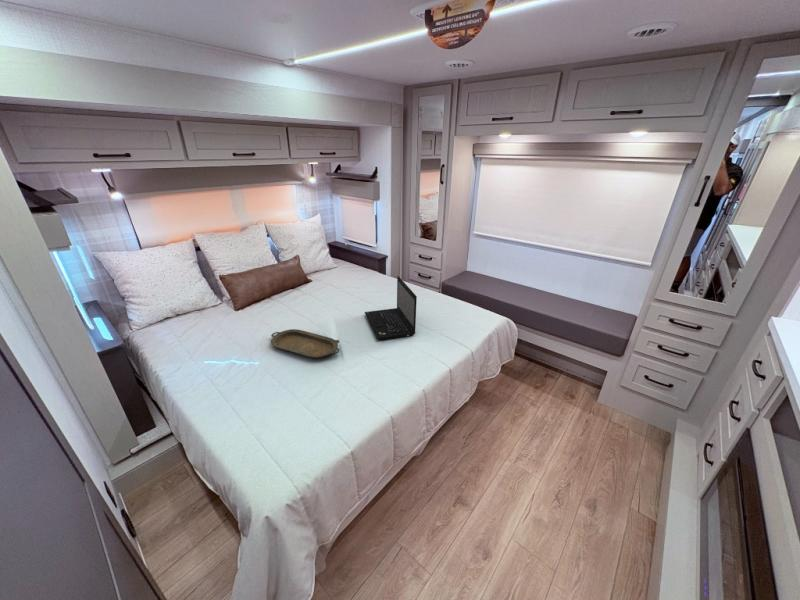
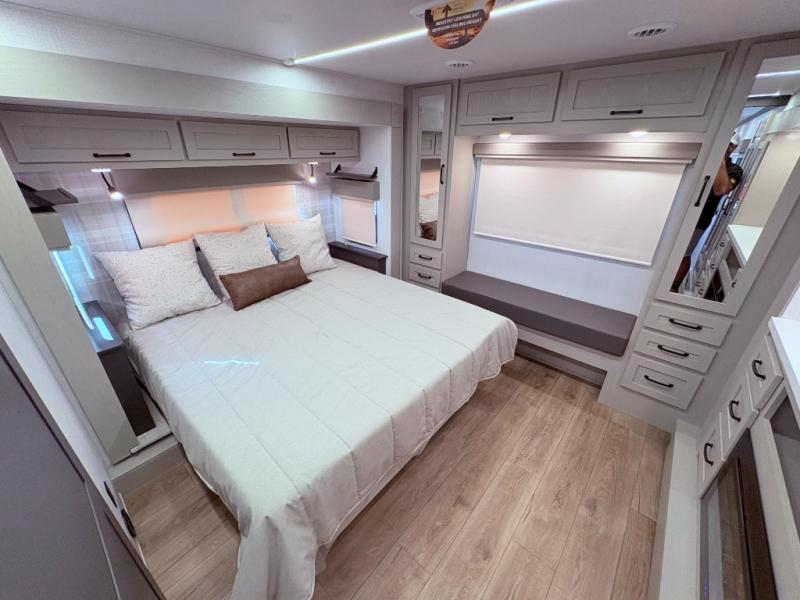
- serving tray [270,328,341,359]
- laptop [364,275,418,342]
